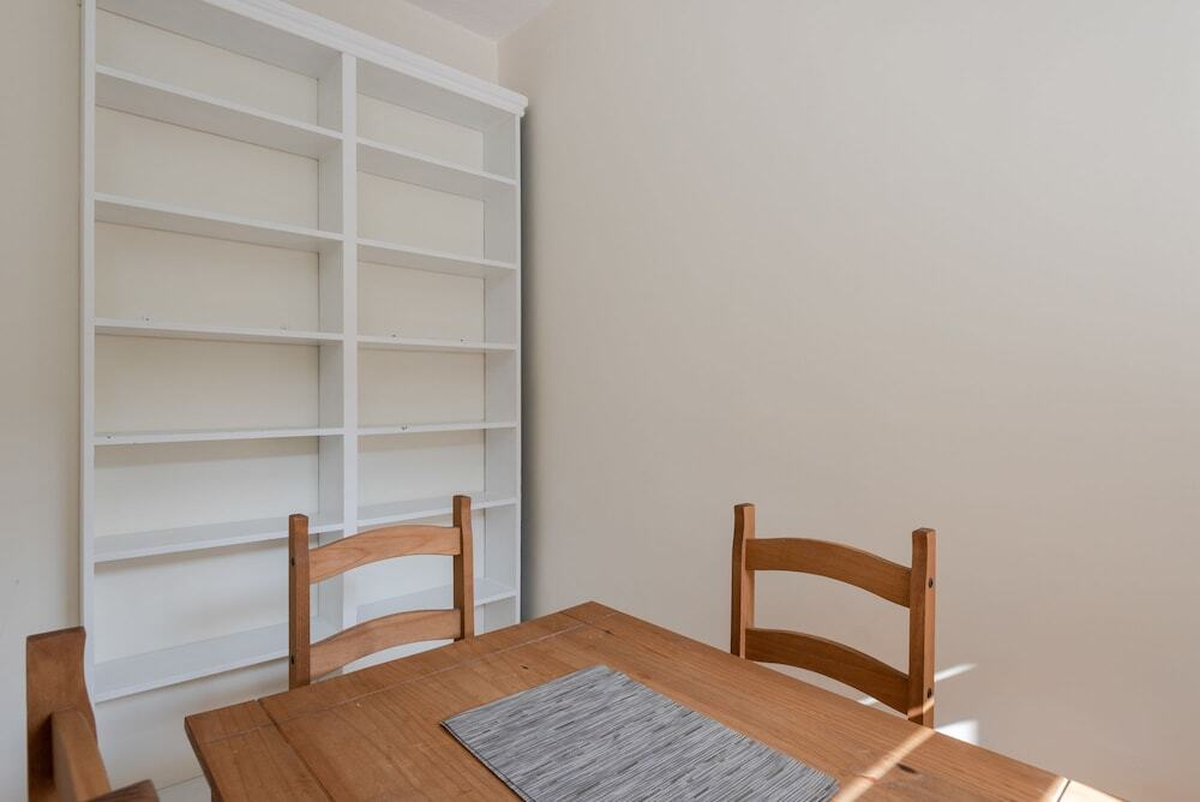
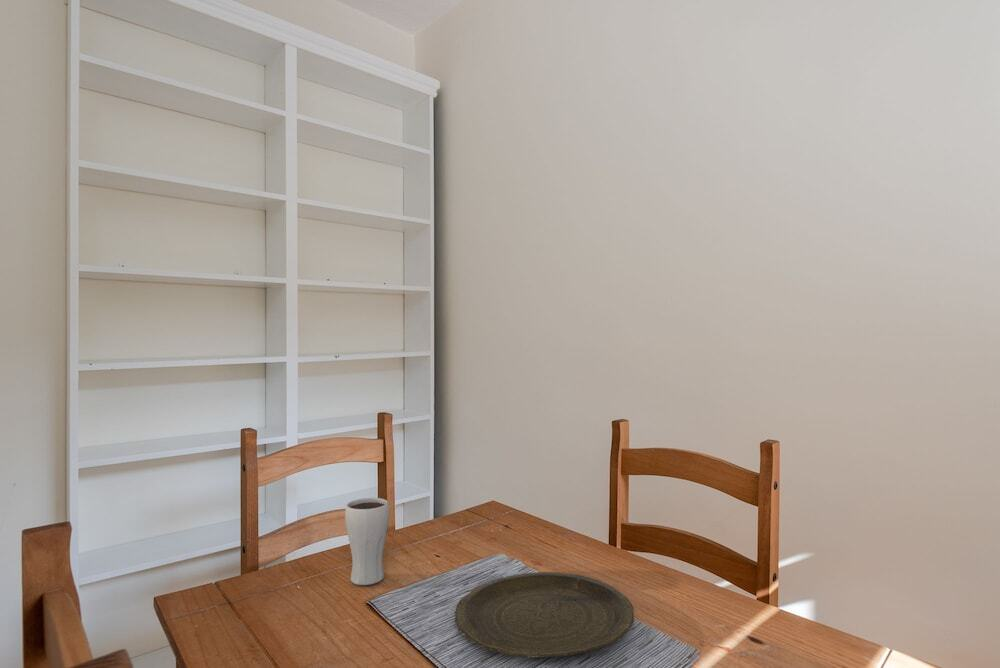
+ drinking glass [344,497,390,586]
+ plate [454,571,635,659]
